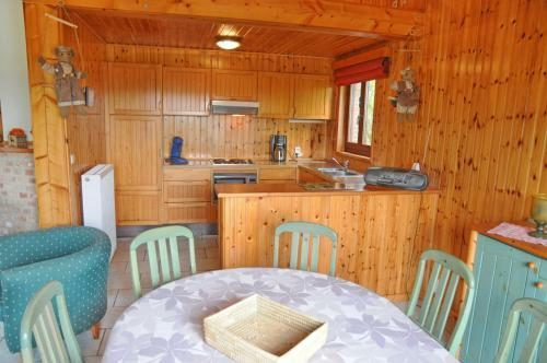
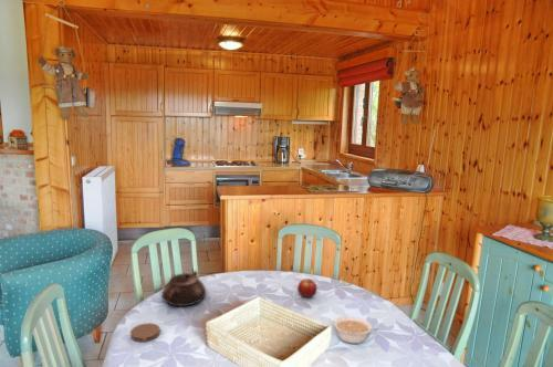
+ coaster [129,322,161,343]
+ teapot [160,270,207,307]
+ legume [333,316,379,345]
+ fruit [296,277,317,298]
